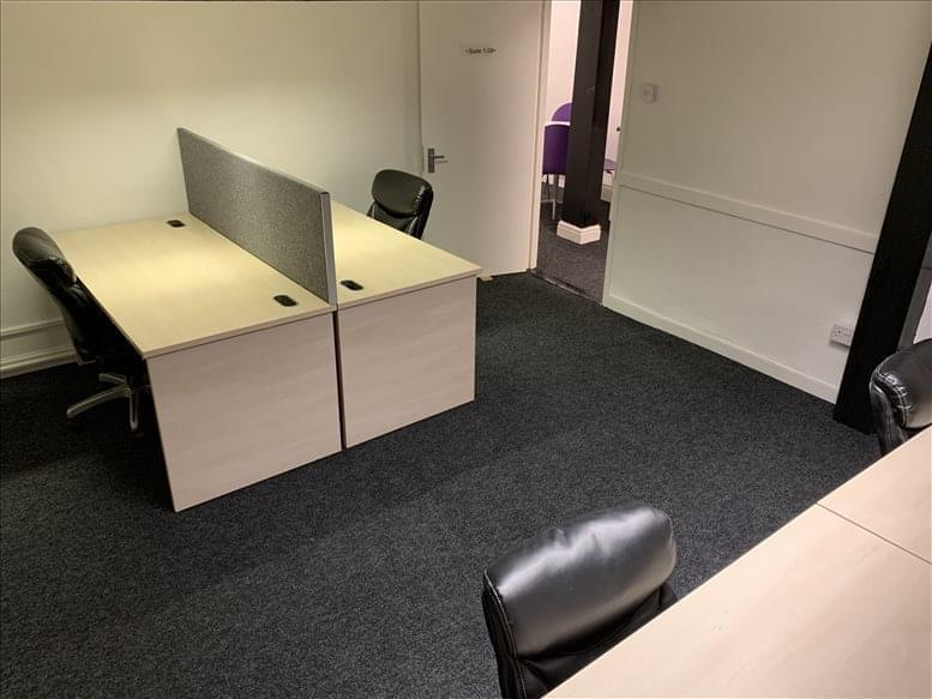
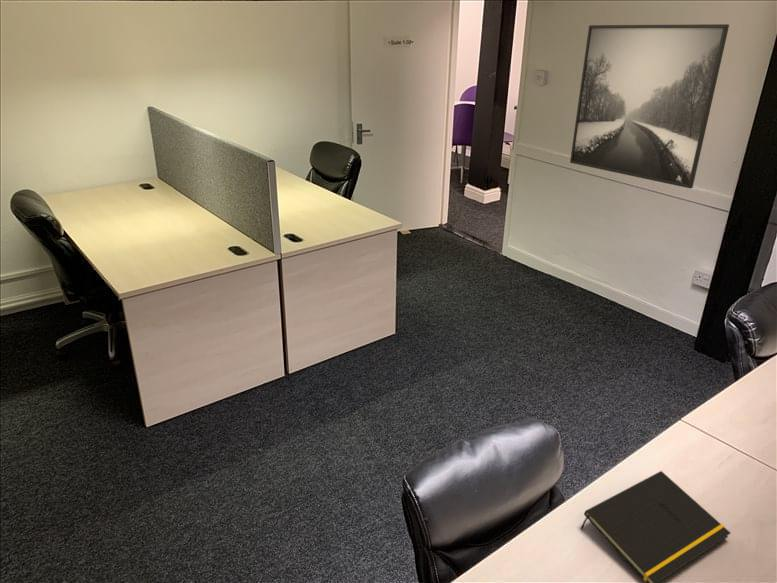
+ notepad [579,470,731,583]
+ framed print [569,23,730,189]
